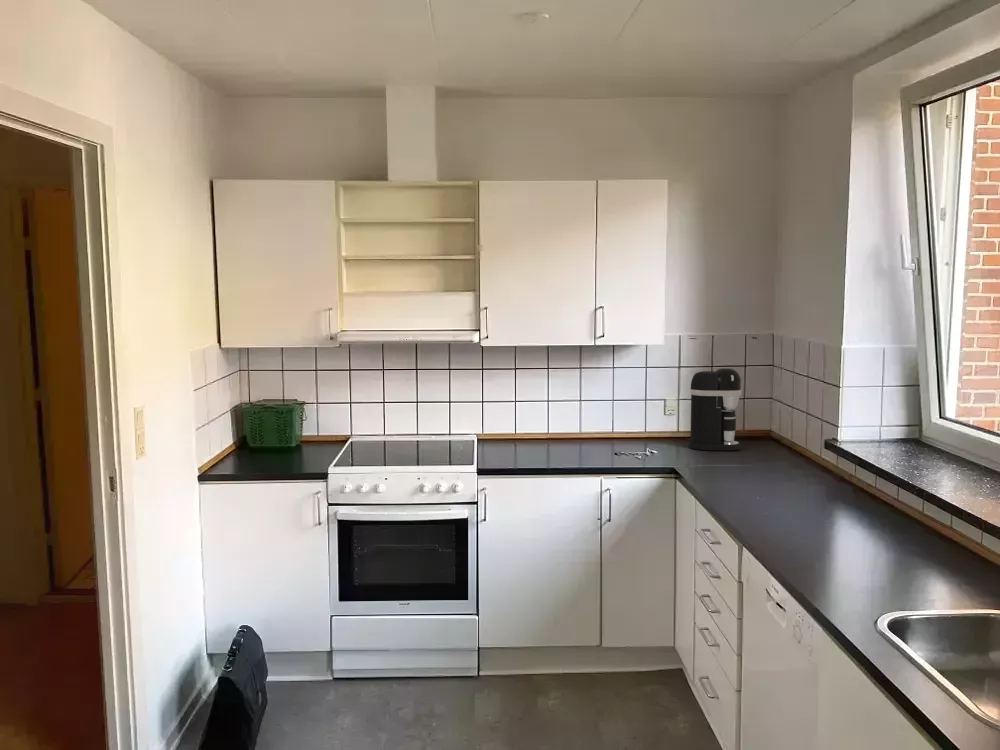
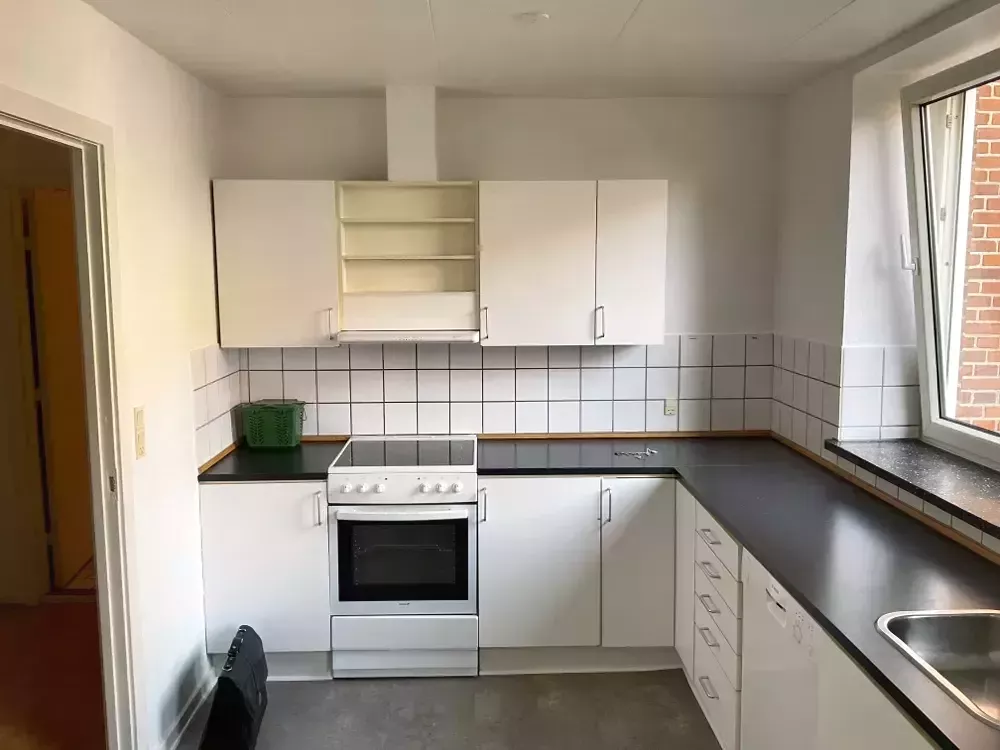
- coffee maker [687,367,743,451]
